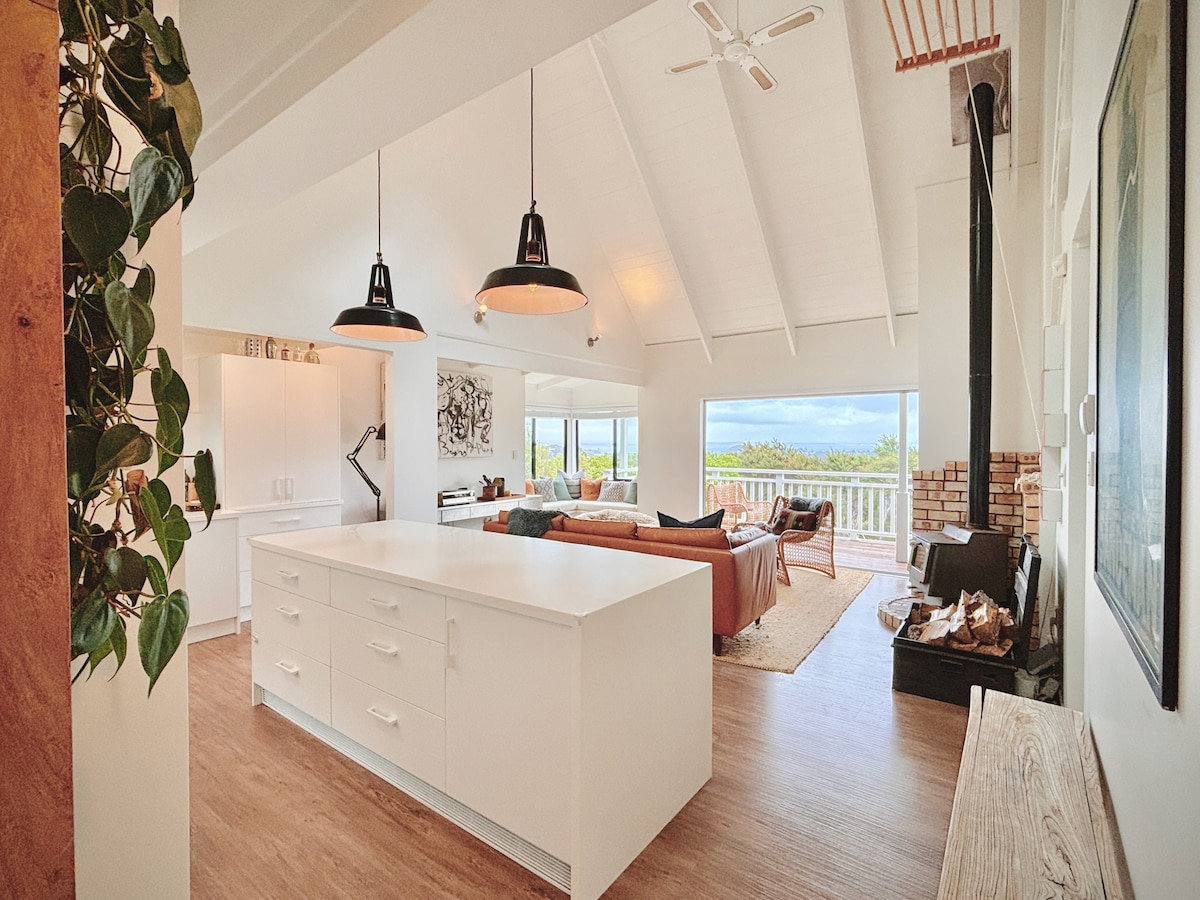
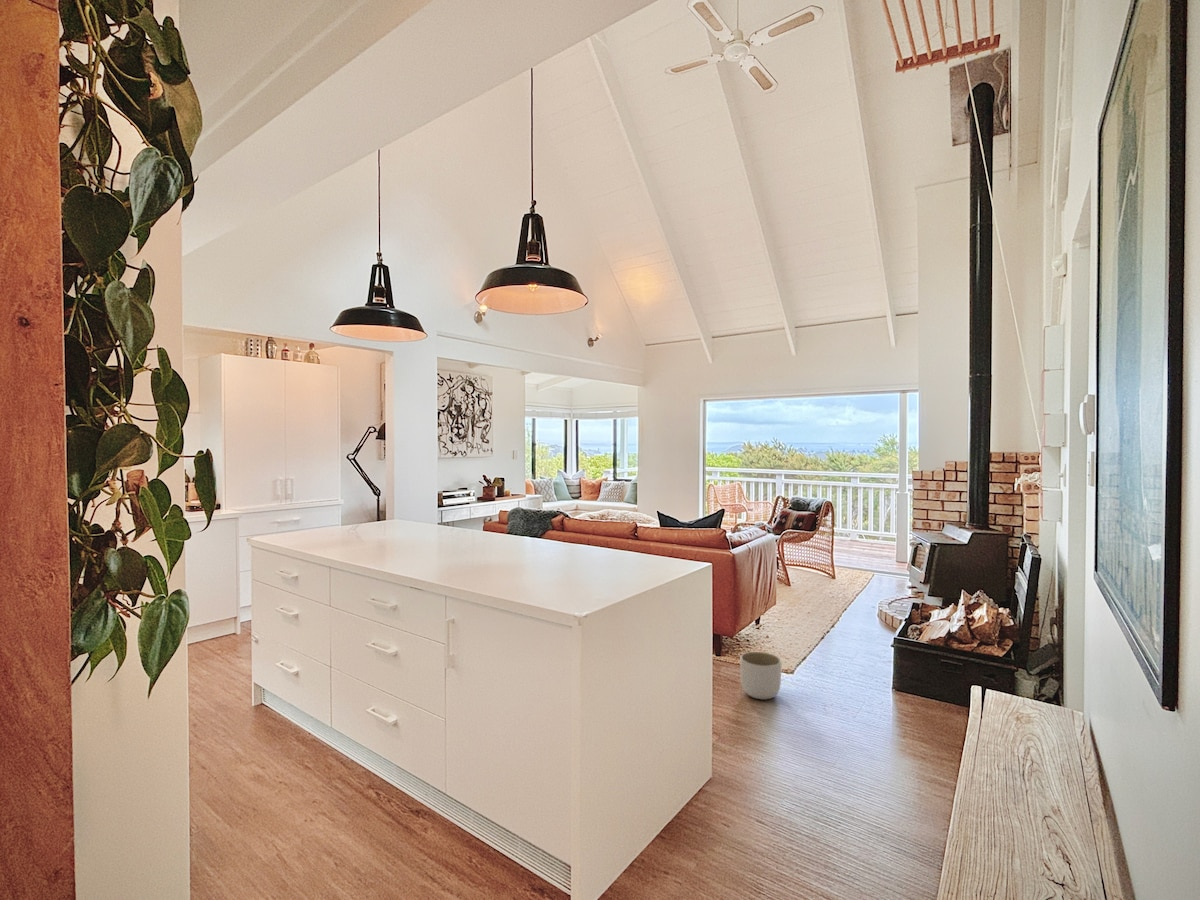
+ planter [739,651,782,701]
